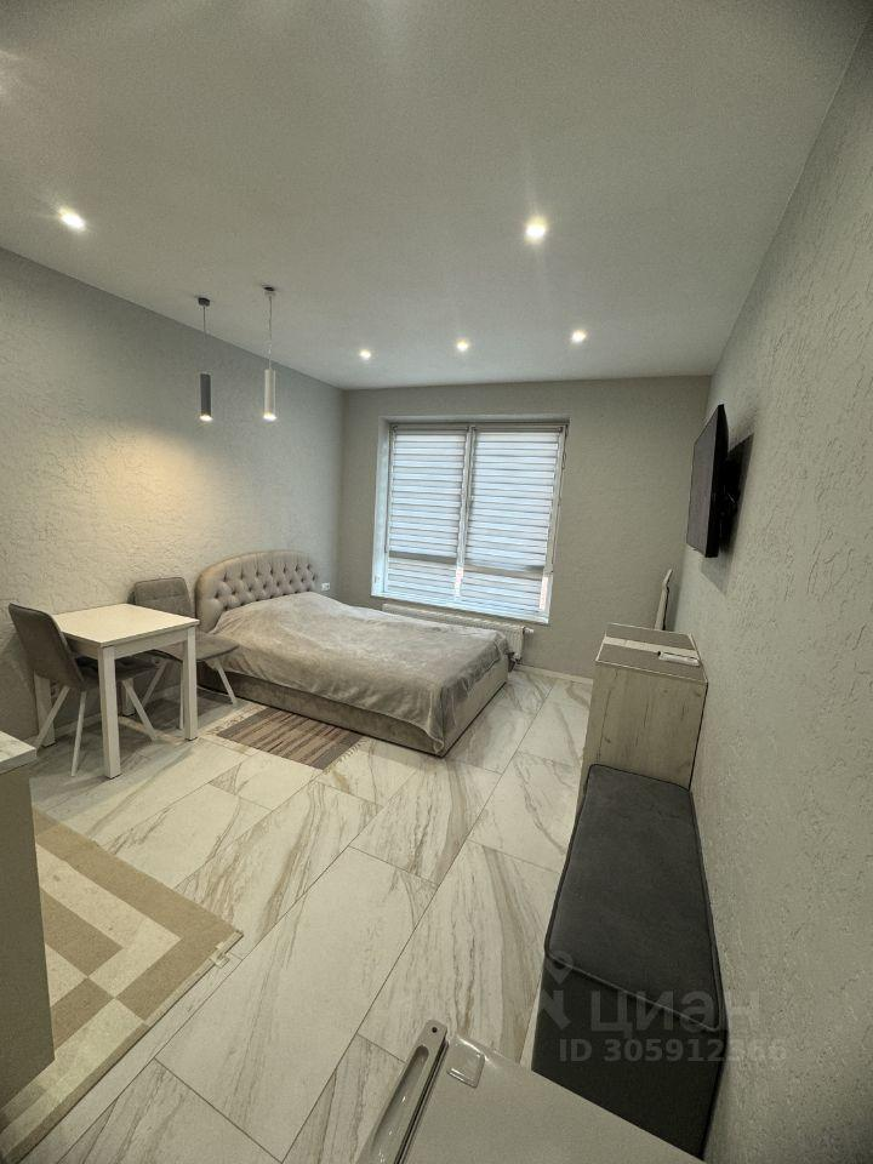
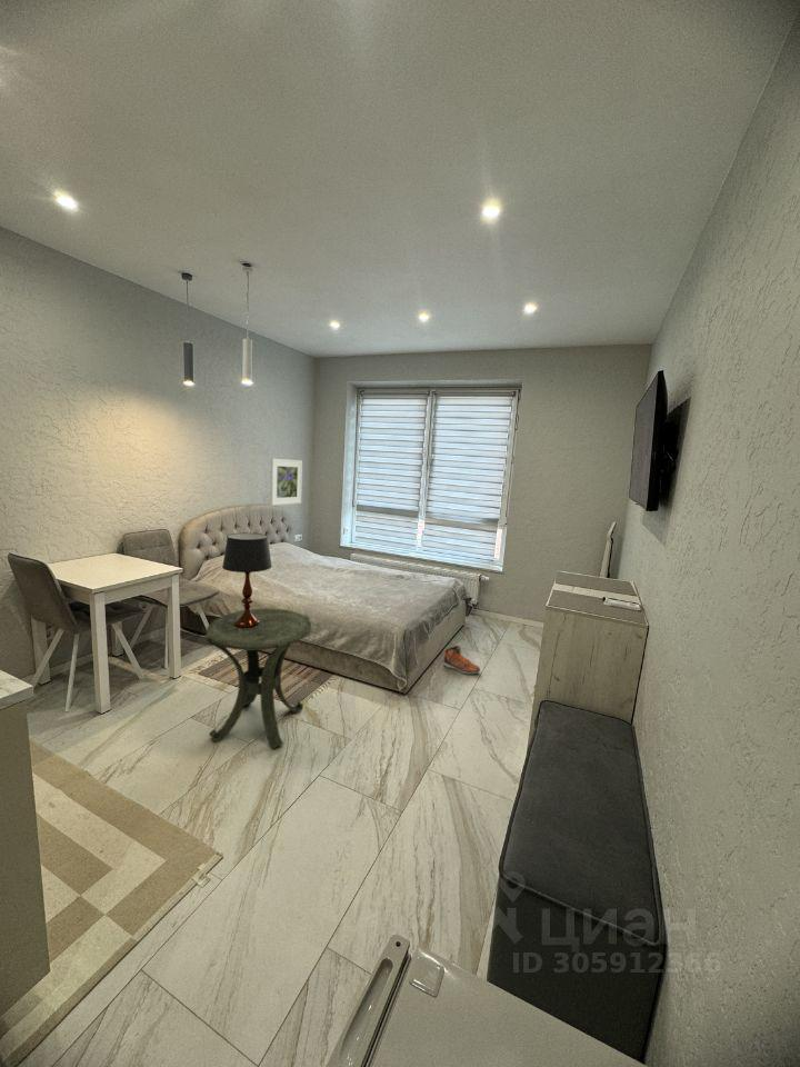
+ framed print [269,457,303,507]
+ table lamp [221,532,273,628]
+ sneaker [442,645,481,675]
+ side table [204,608,312,749]
